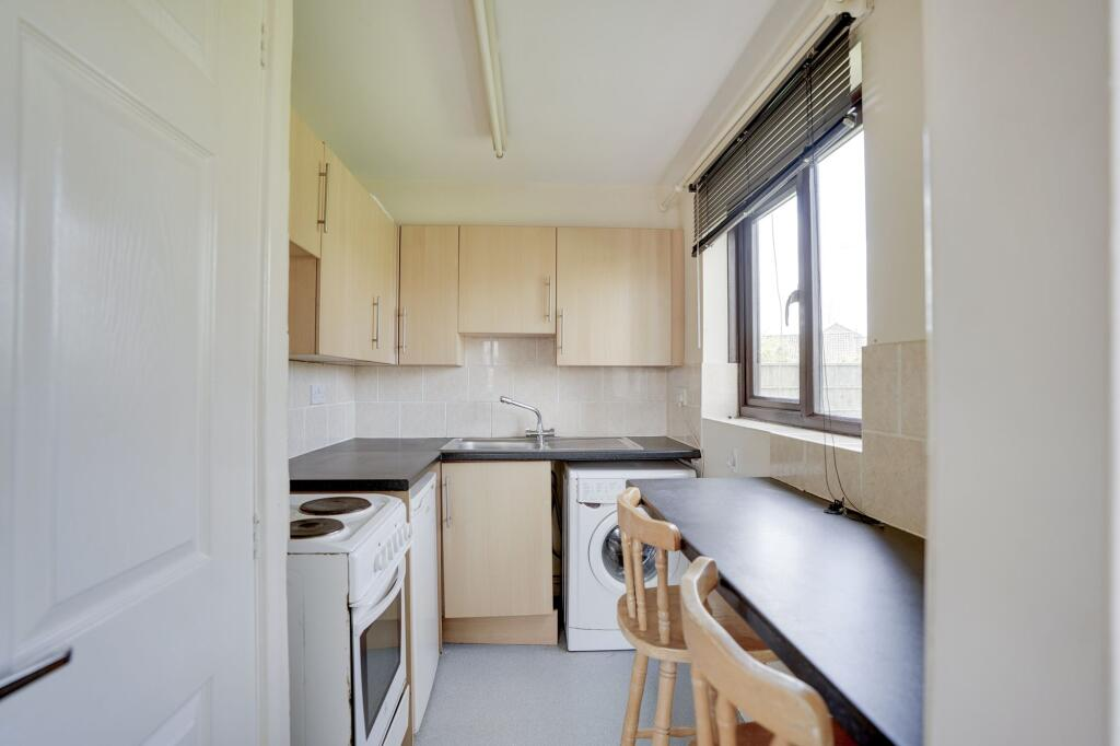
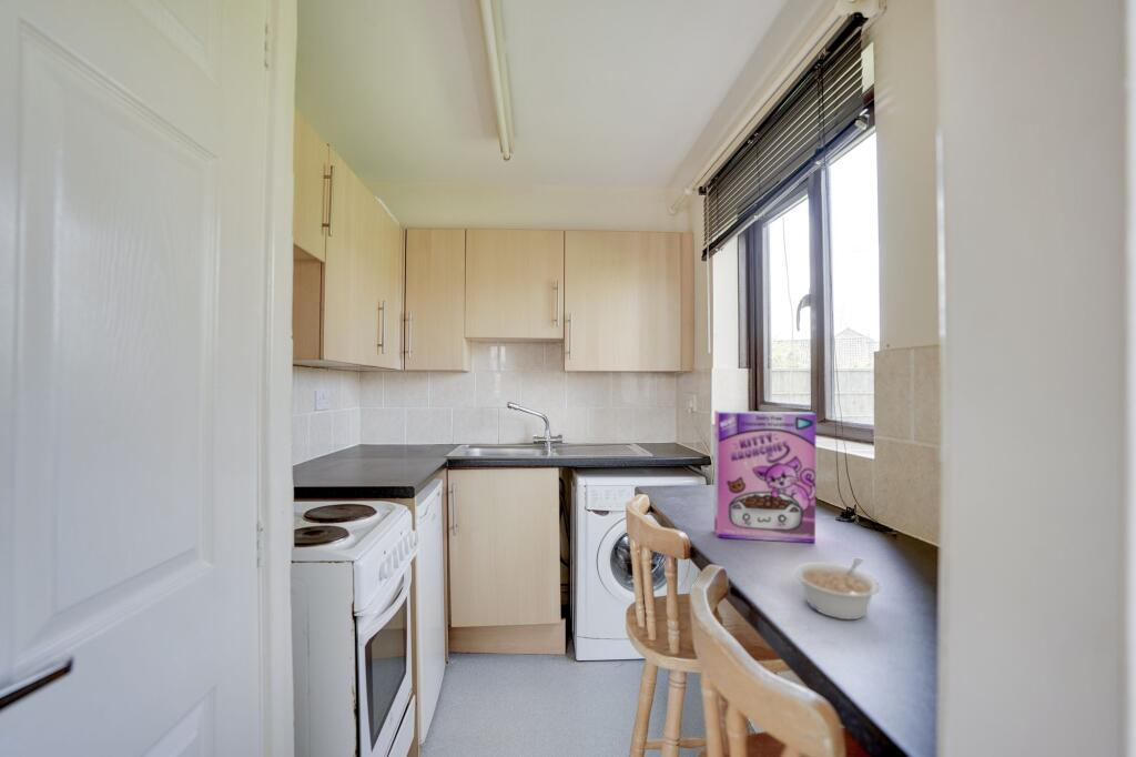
+ legume [793,557,881,620]
+ cereal box [713,410,818,544]
